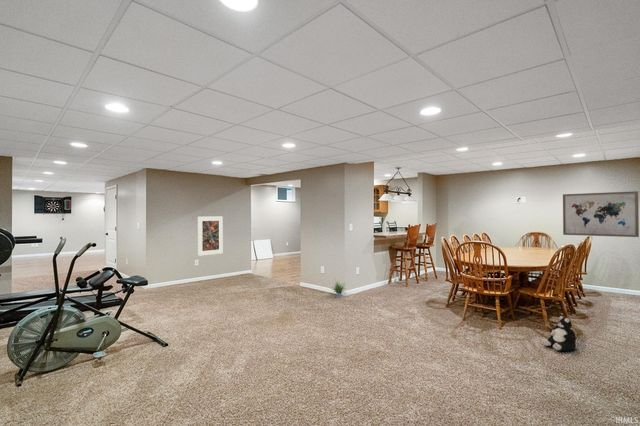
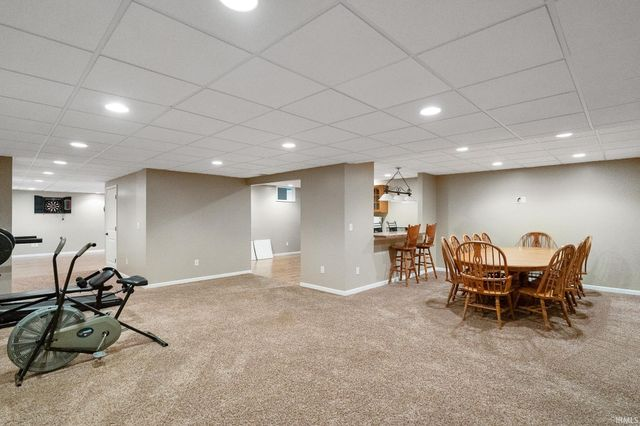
- wall art [562,190,640,238]
- potted plant [329,278,347,299]
- plush toy [541,315,577,352]
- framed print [197,216,224,257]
